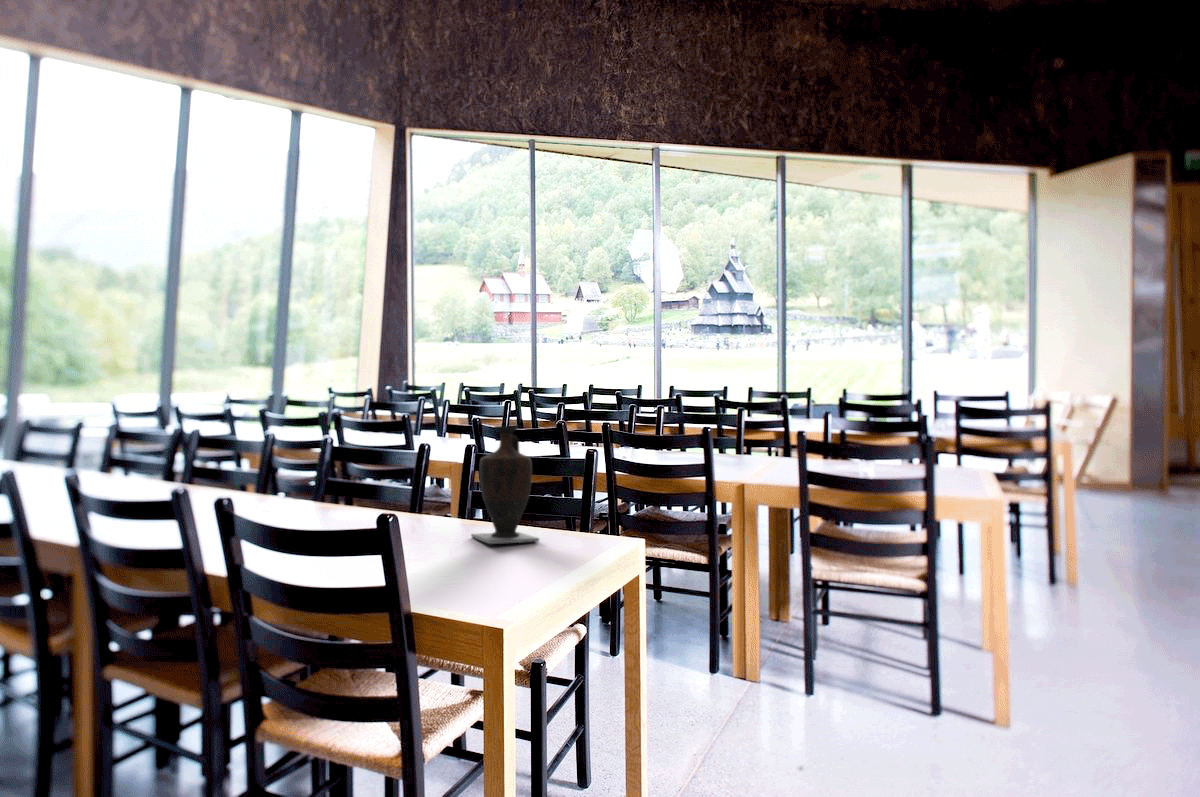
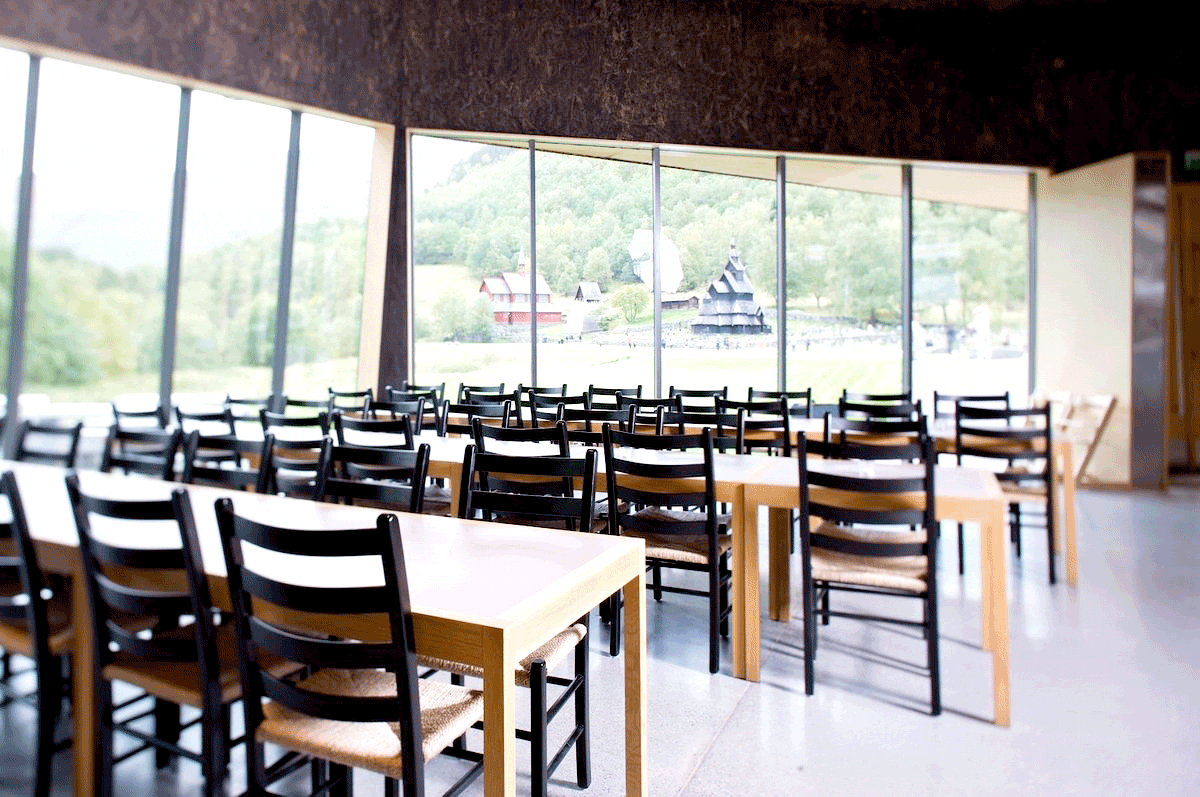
- vase [470,425,540,545]
